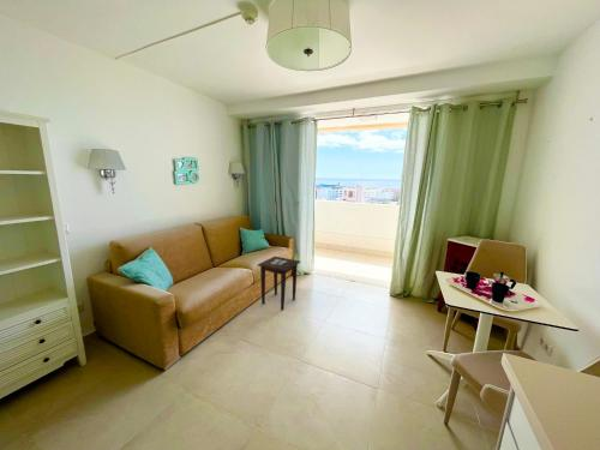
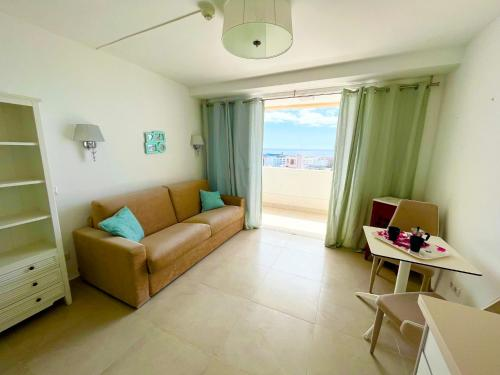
- side table [257,256,301,311]
